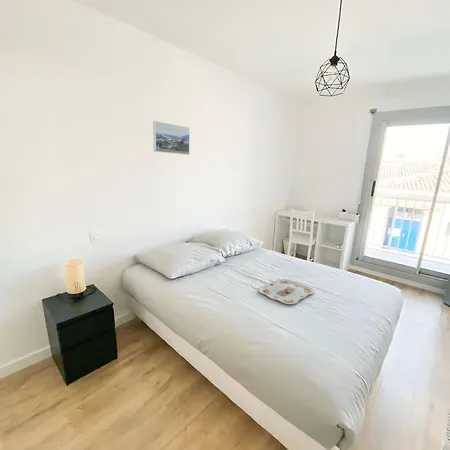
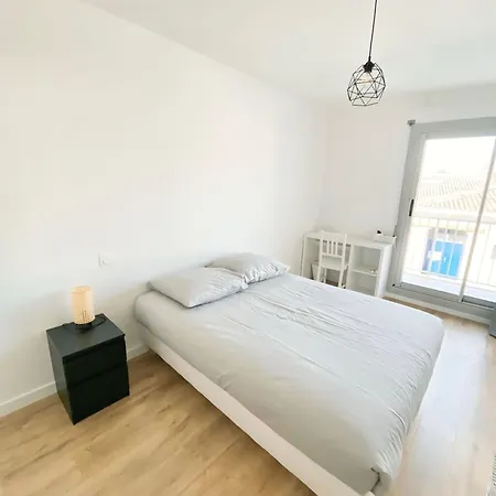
- serving tray [258,278,315,305]
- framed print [152,120,191,156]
